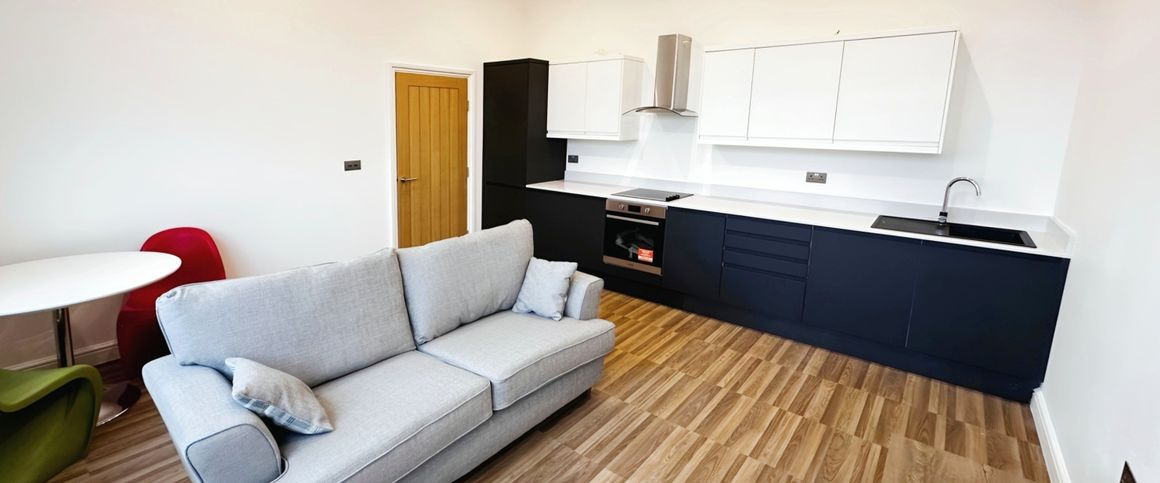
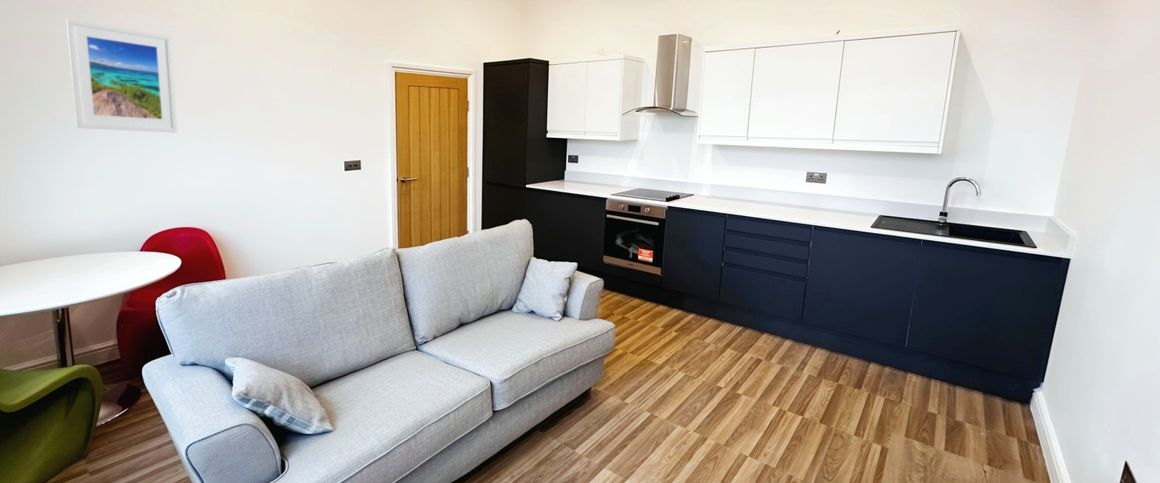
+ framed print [65,18,179,134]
